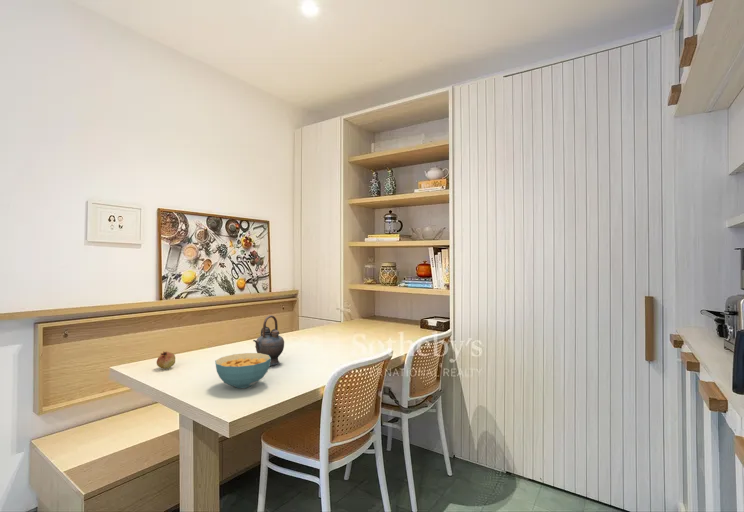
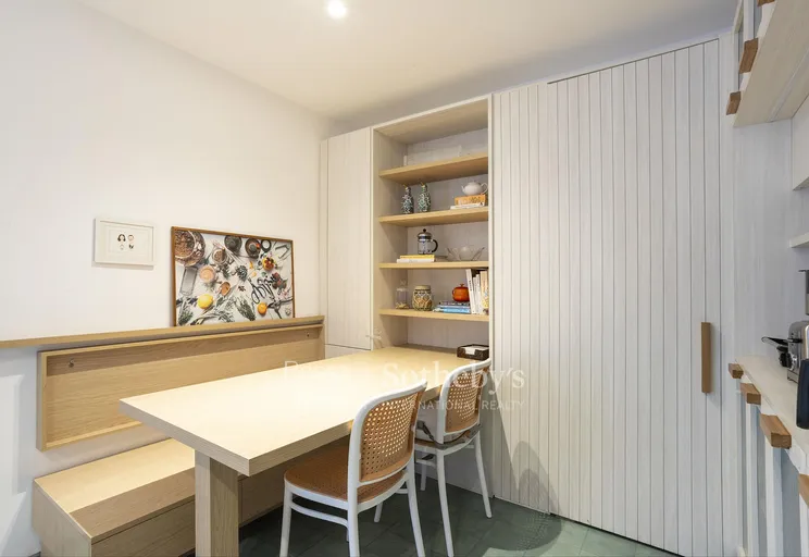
- cereal bowl [214,352,271,389]
- fruit [156,350,176,370]
- teapot [252,314,285,366]
